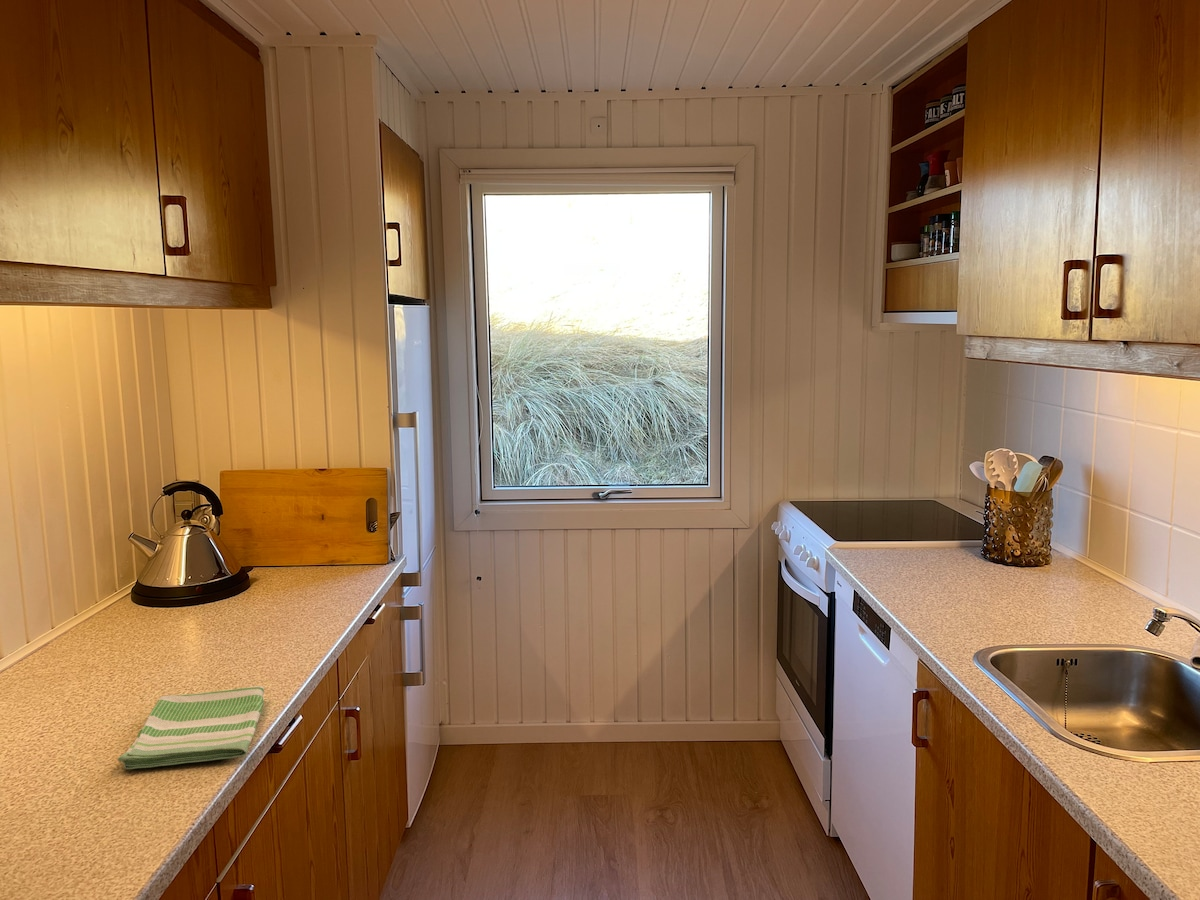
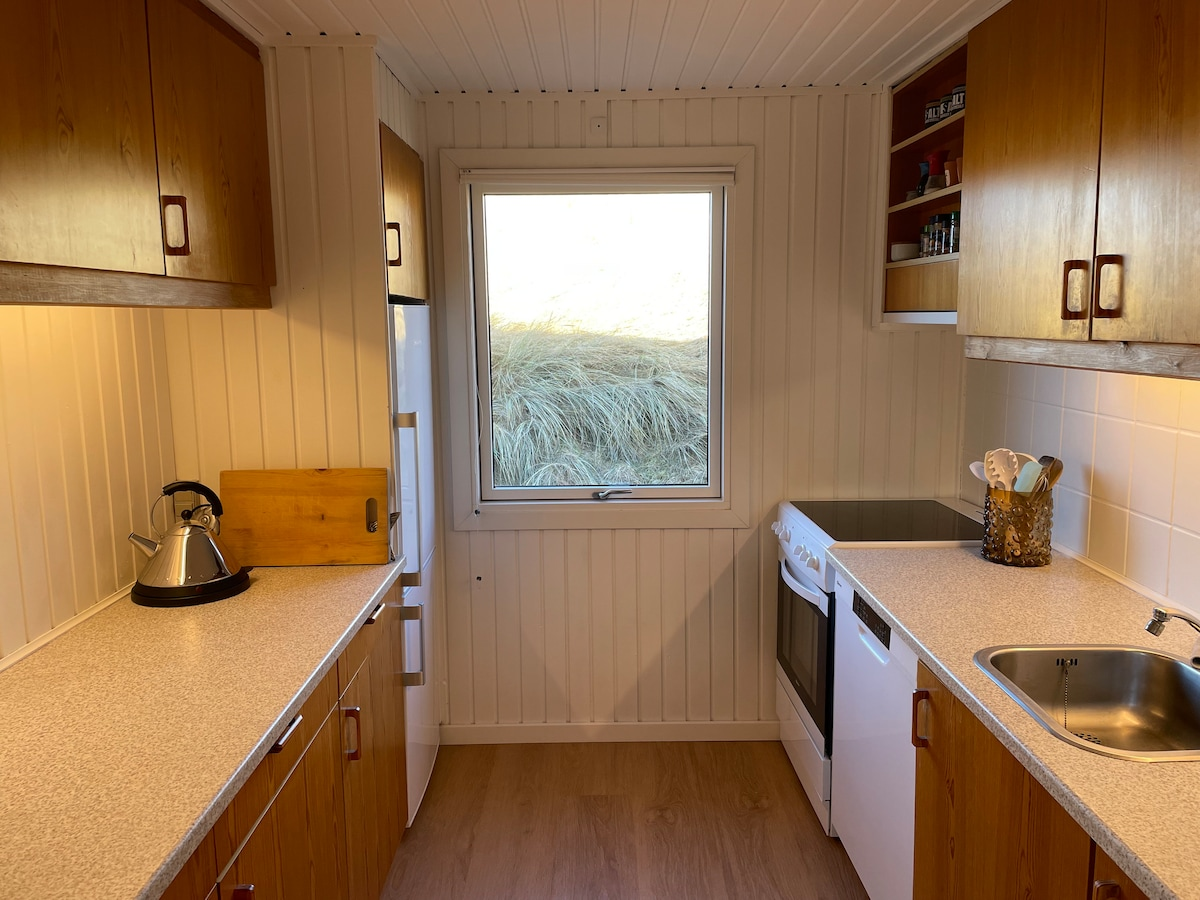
- dish towel [117,685,265,770]
